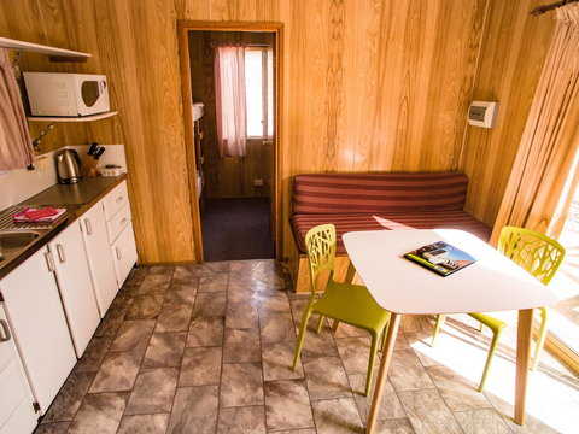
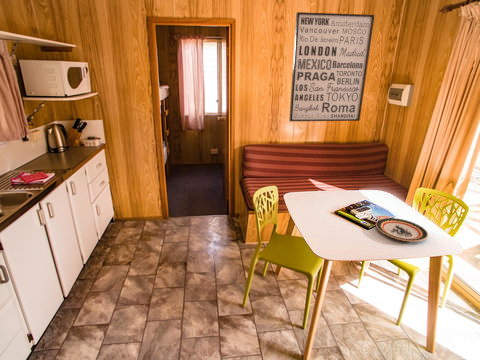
+ wall art [288,11,376,122]
+ plate [375,217,429,243]
